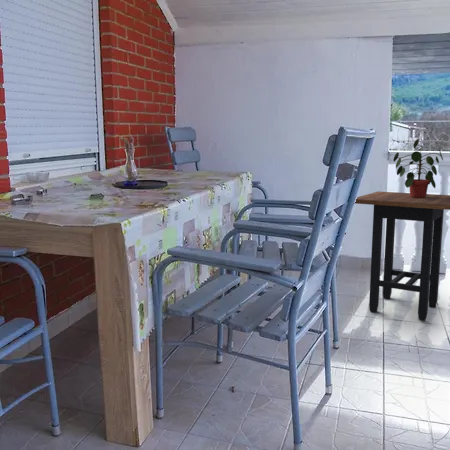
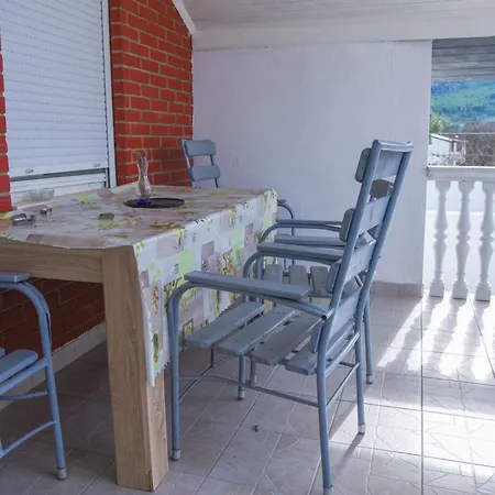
- side table [354,190,450,322]
- potted plant [392,138,444,198]
